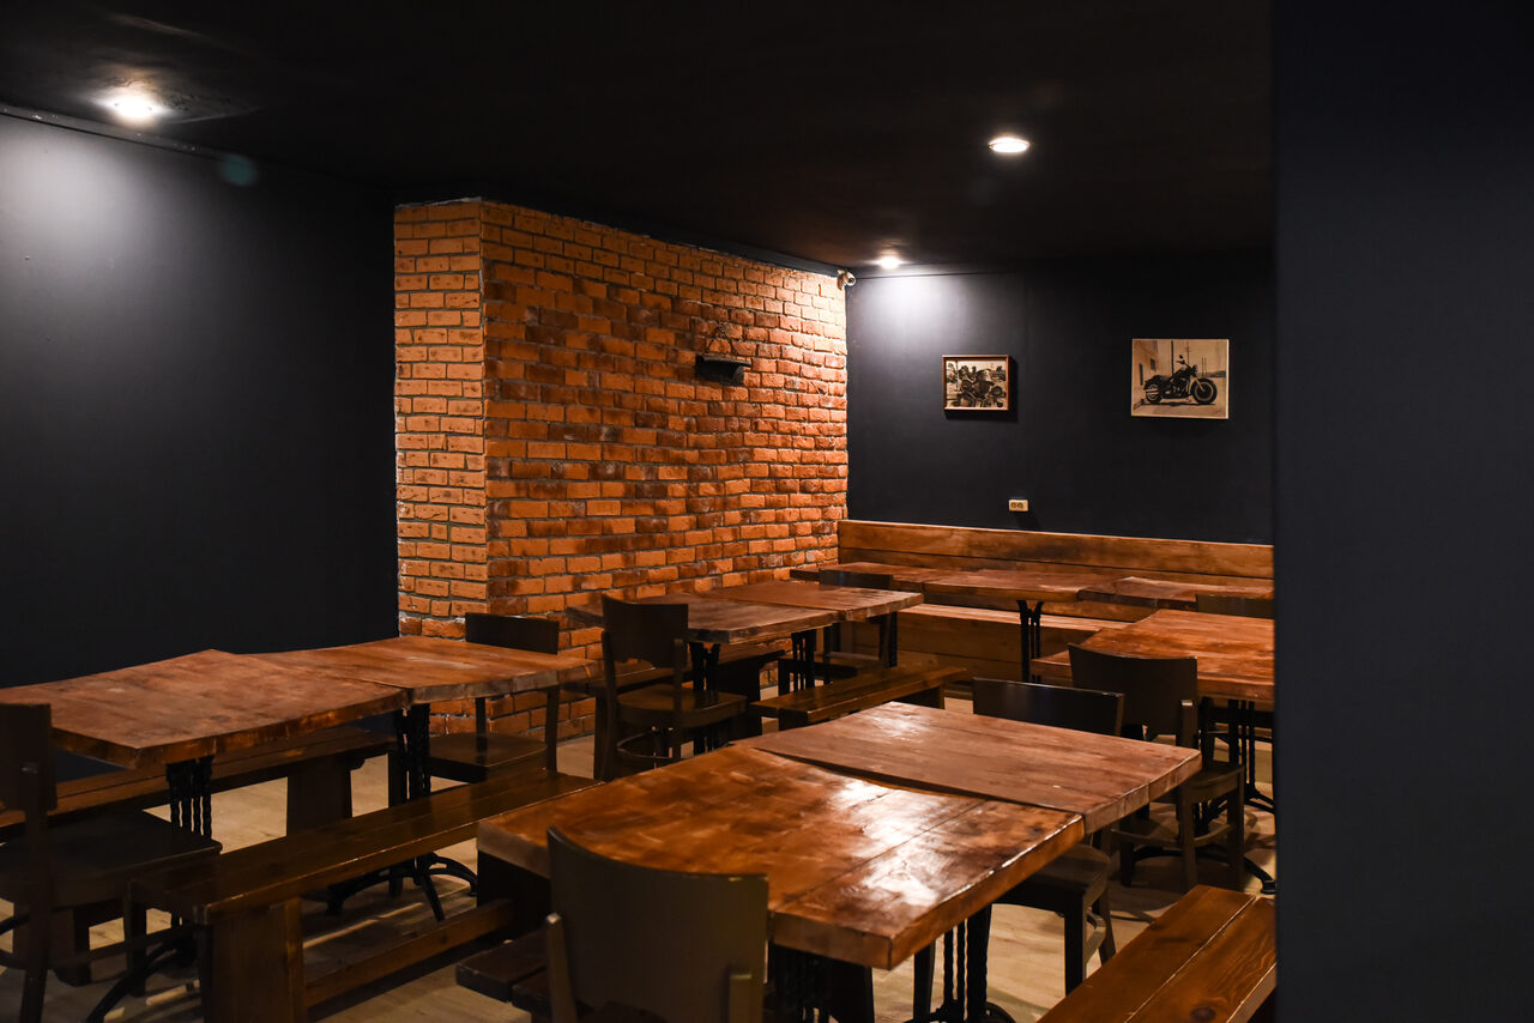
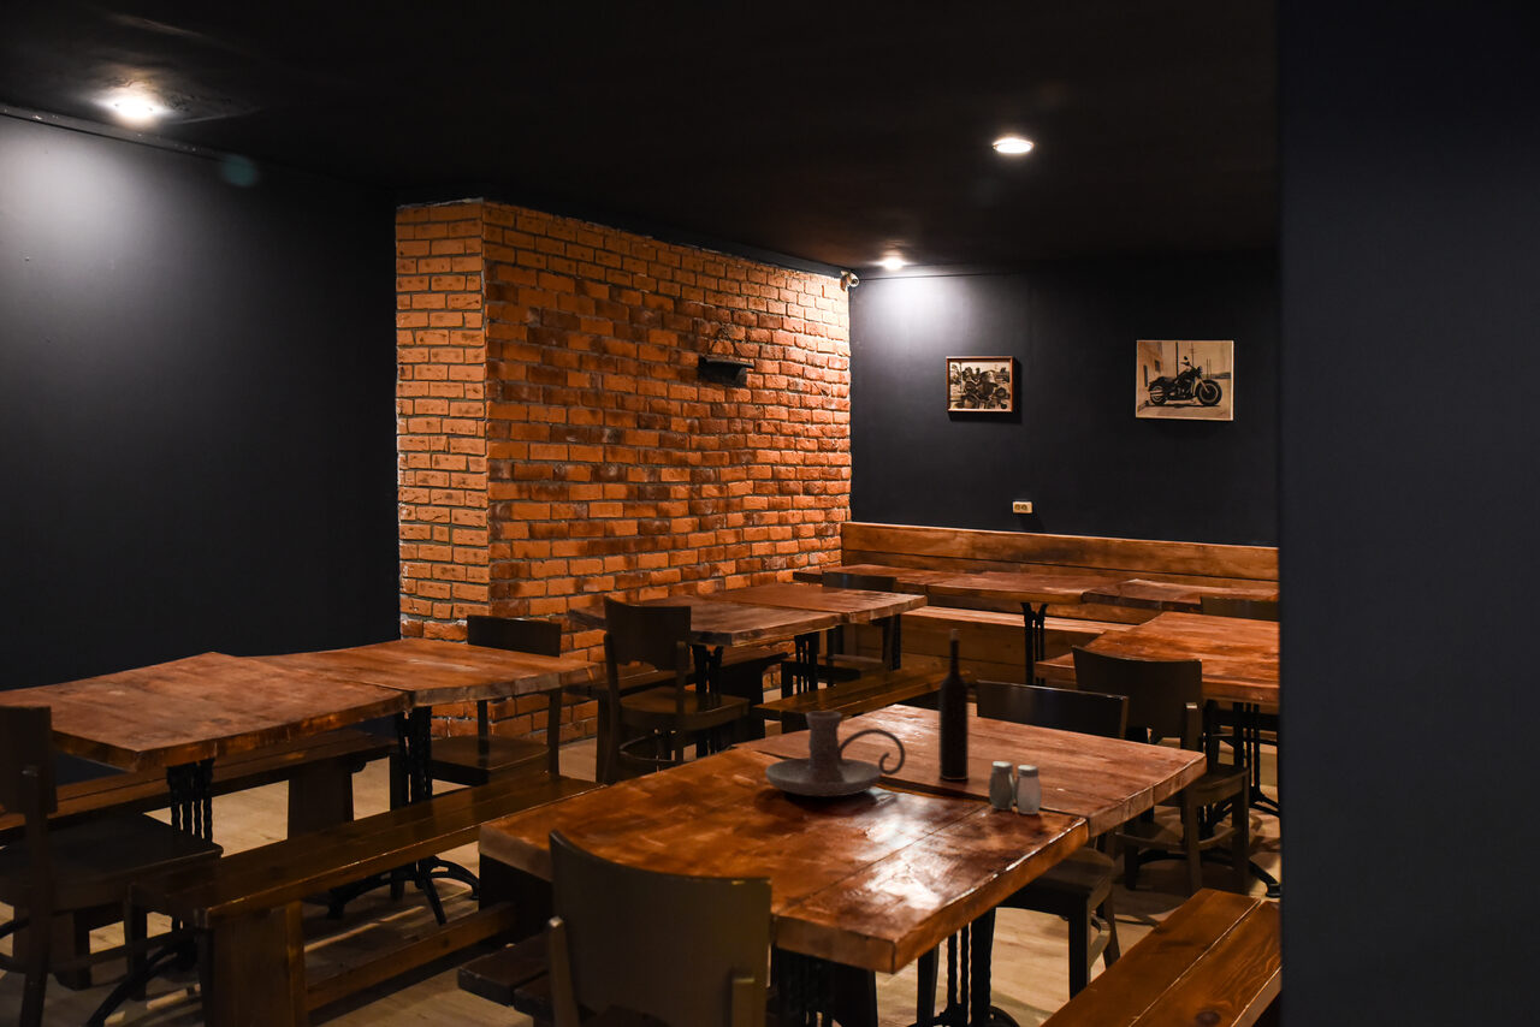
+ candle holder [764,710,907,797]
+ salt and pepper shaker [988,760,1043,815]
+ wine bottle [937,629,970,782]
